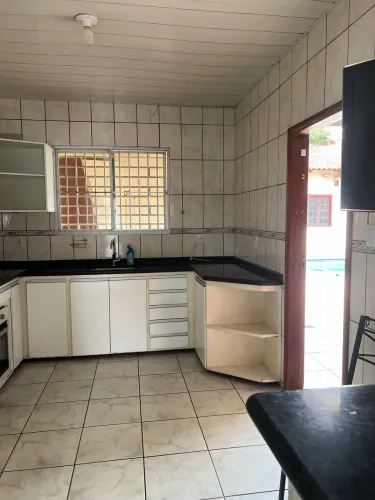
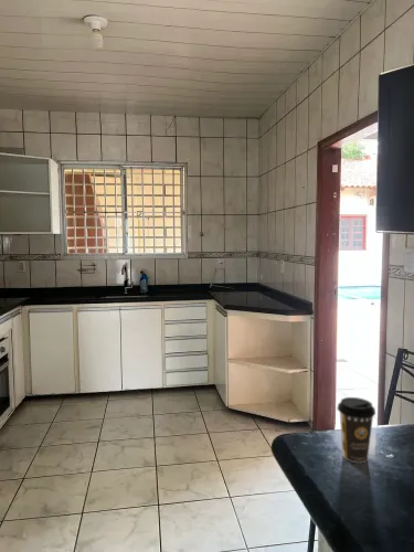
+ coffee cup [337,396,376,464]
